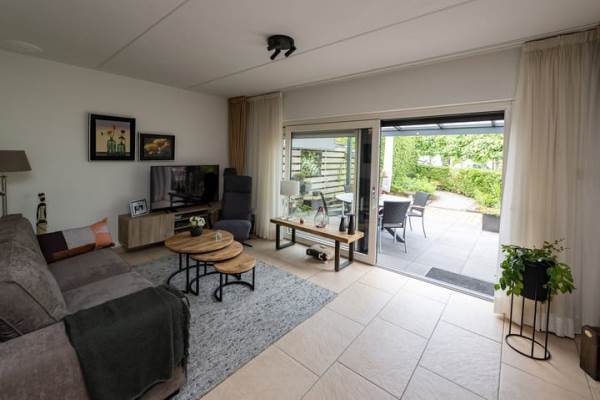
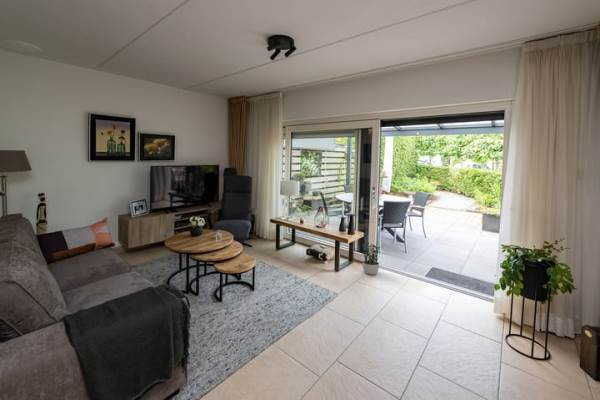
+ potted plant [361,241,383,276]
